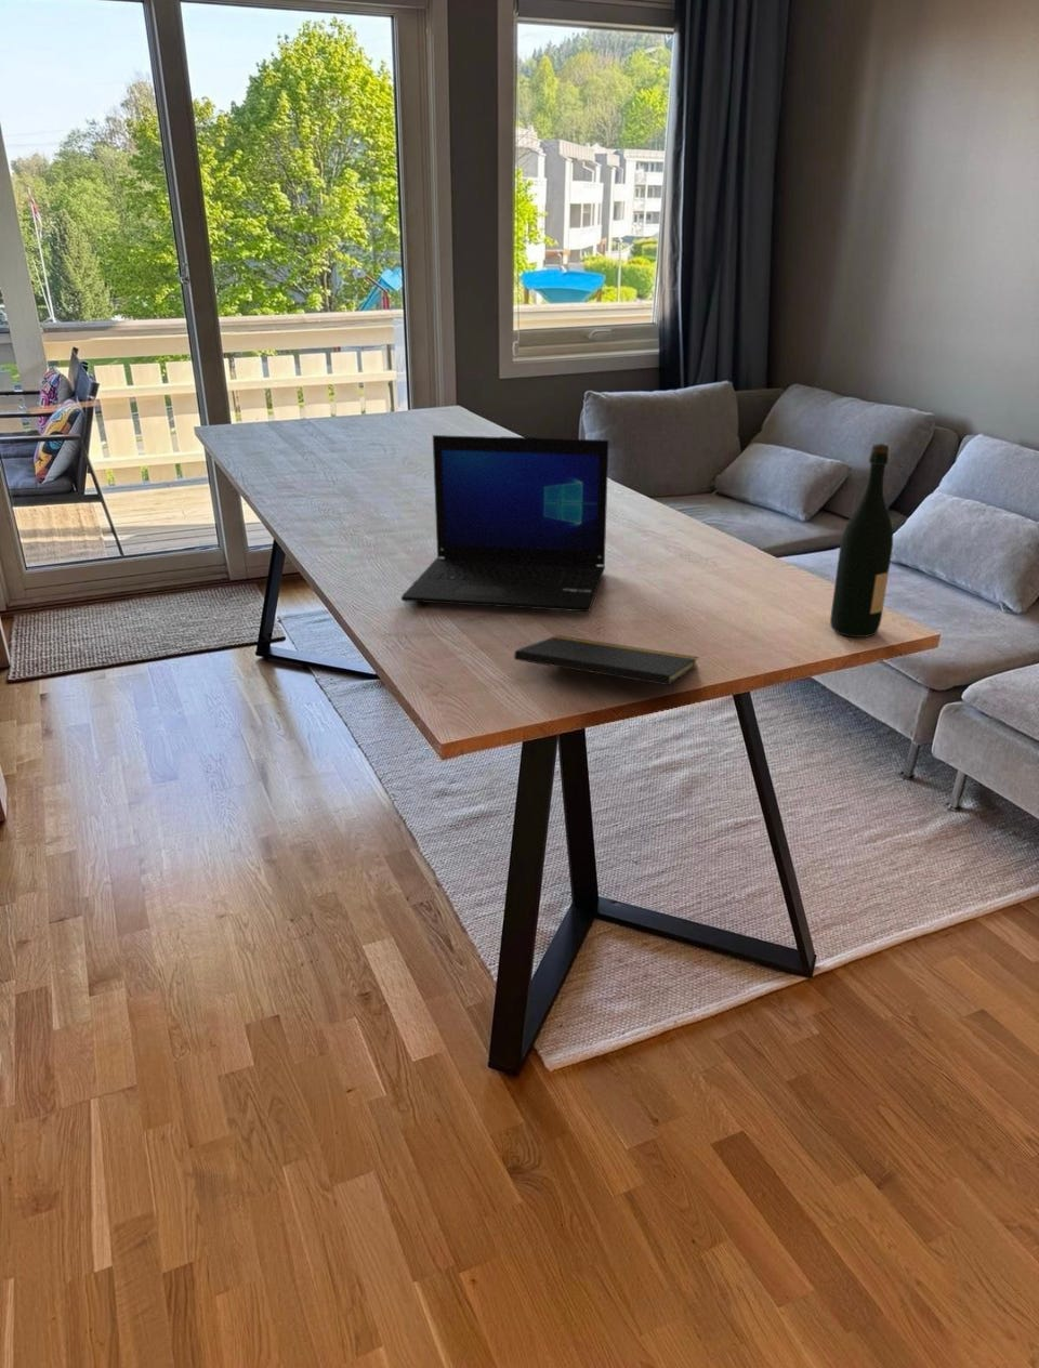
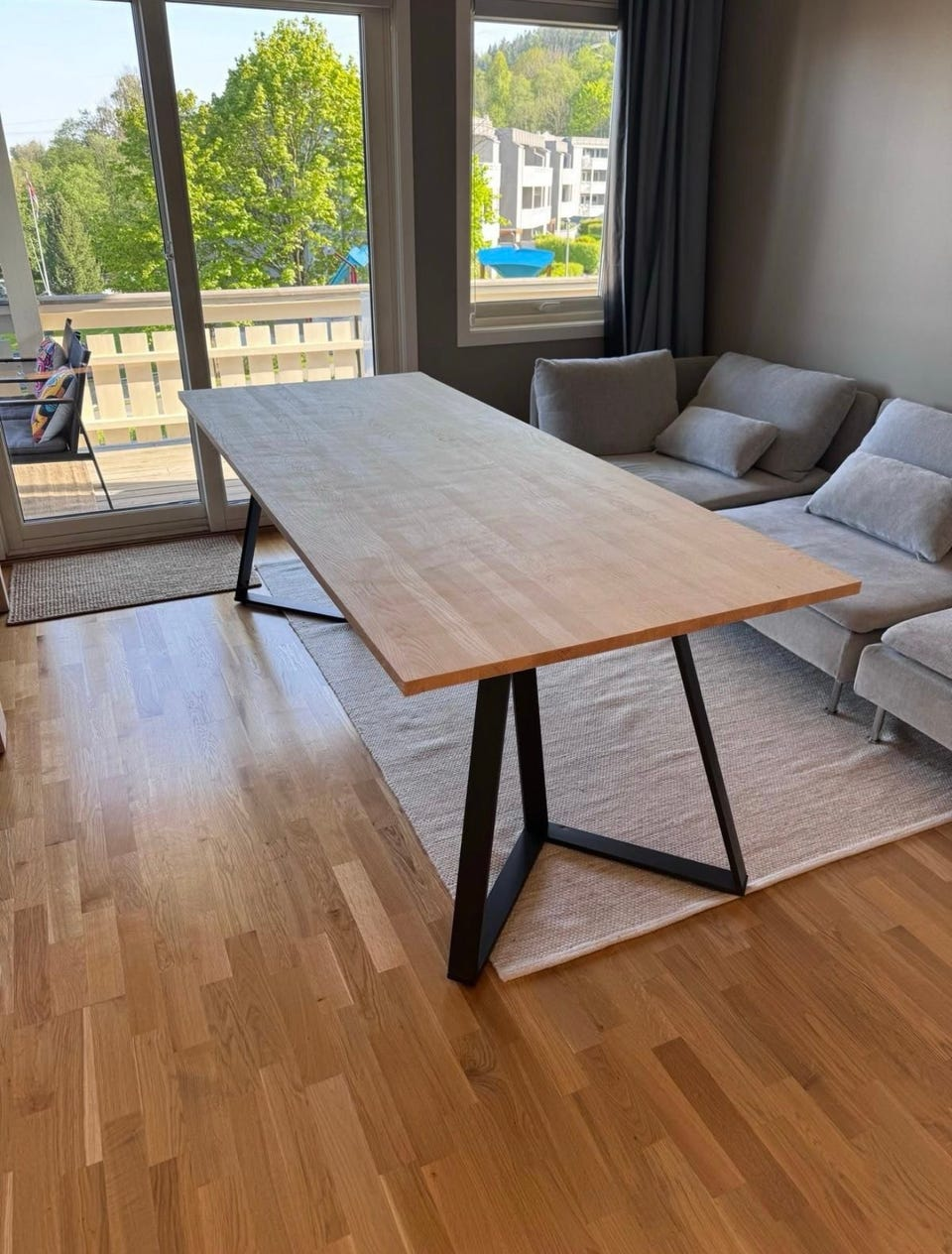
- wine bottle [829,443,894,638]
- notepad [513,634,700,708]
- laptop [401,434,609,613]
